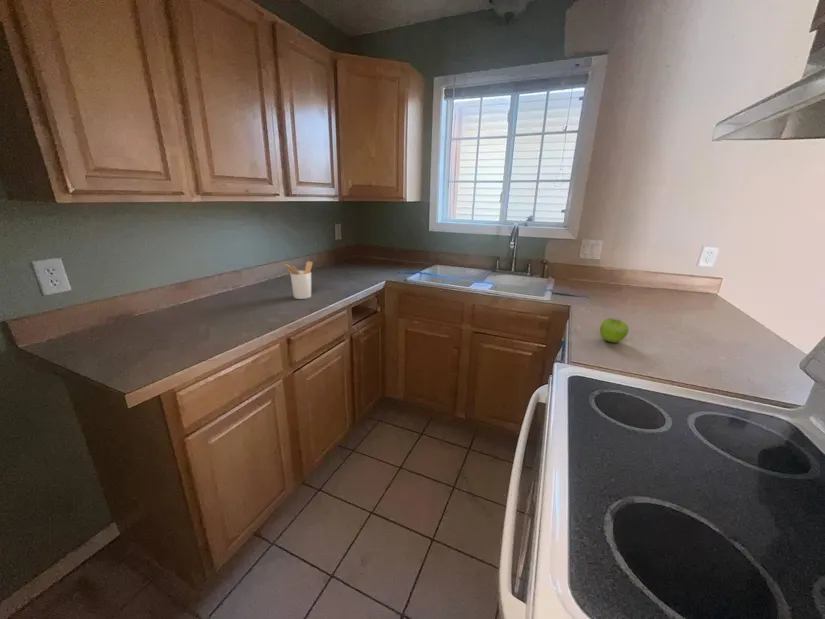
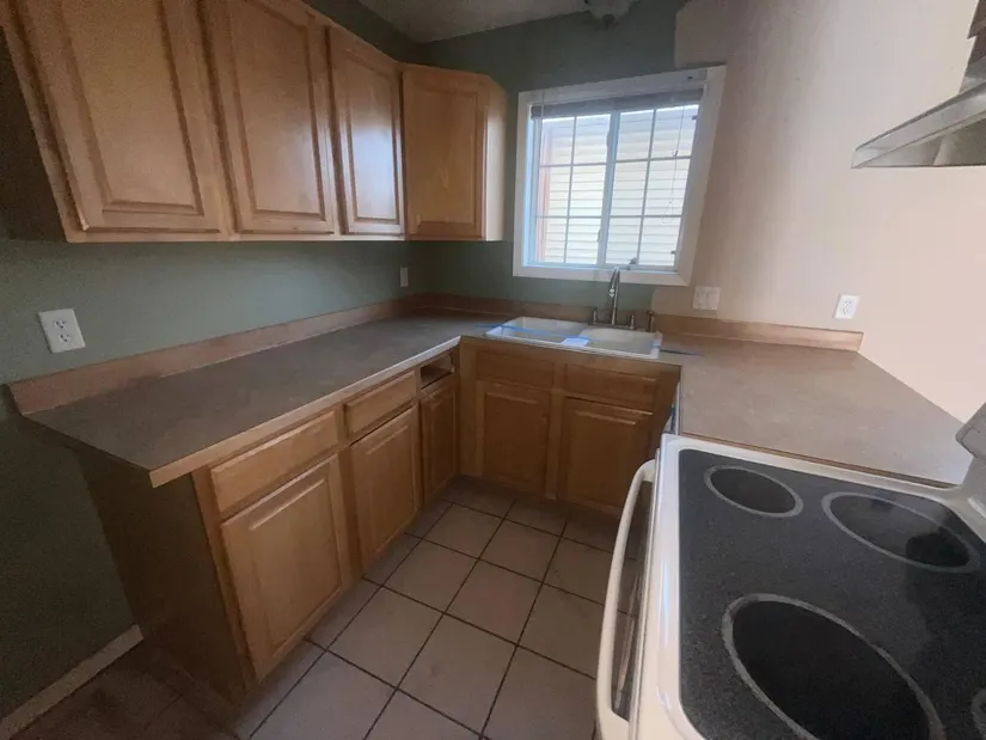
- utensil holder [282,260,313,300]
- fruit [599,317,630,343]
